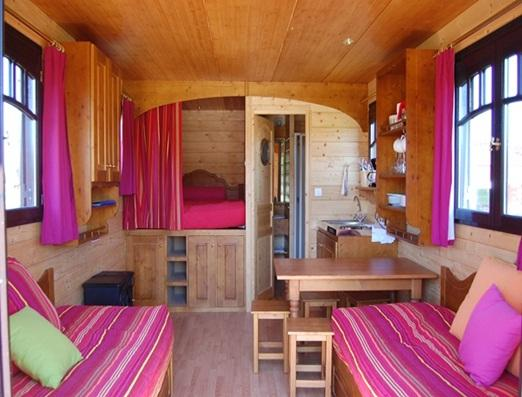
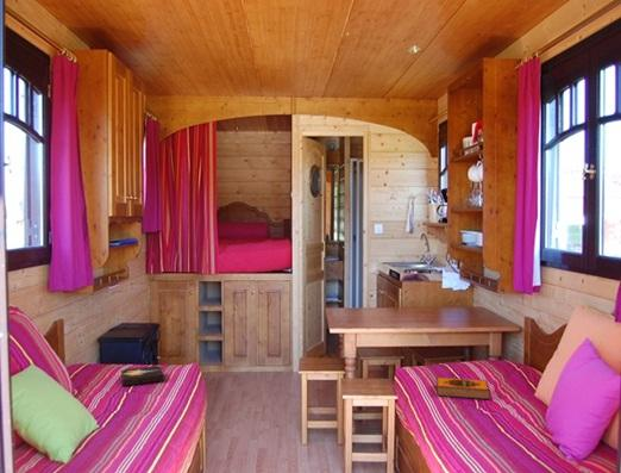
+ hardback book [119,363,169,387]
+ hardback book [435,375,491,400]
